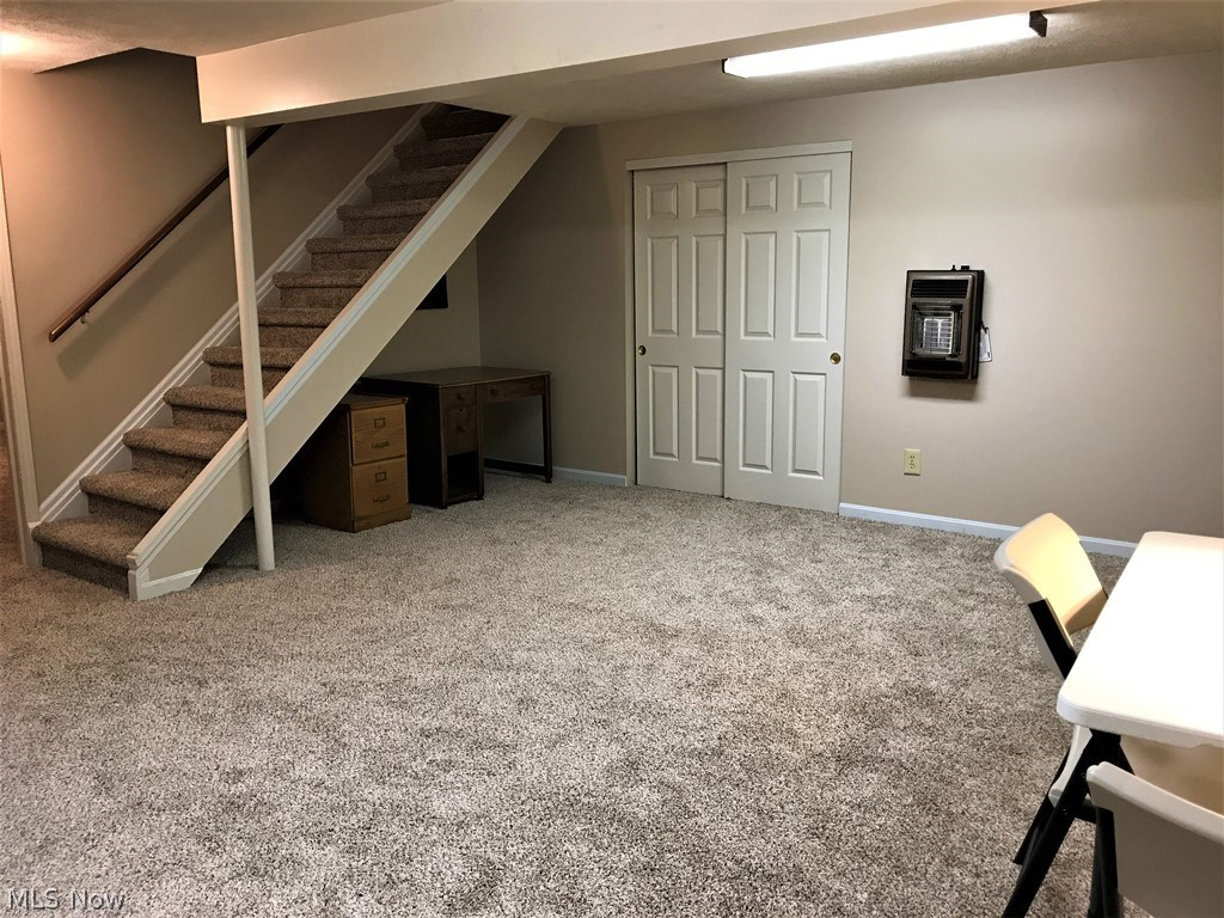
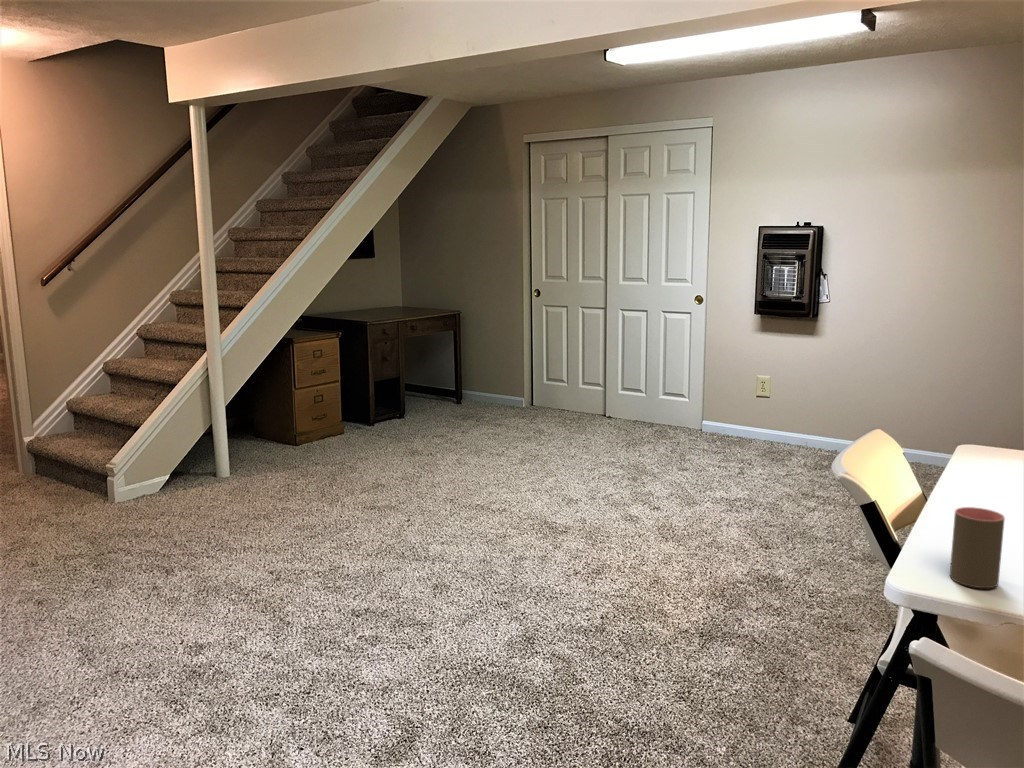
+ cup [949,506,1006,589]
